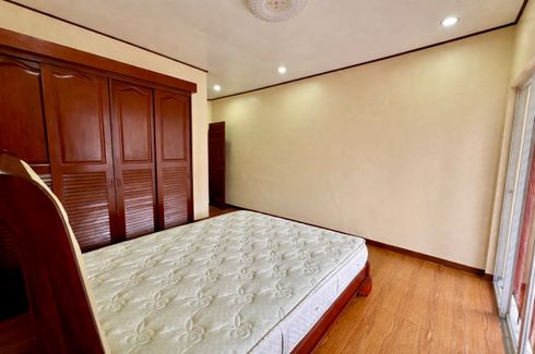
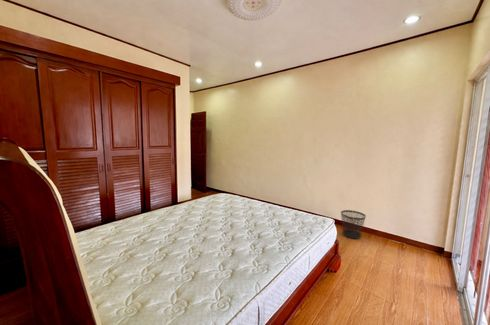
+ wastebasket [340,209,367,240]
